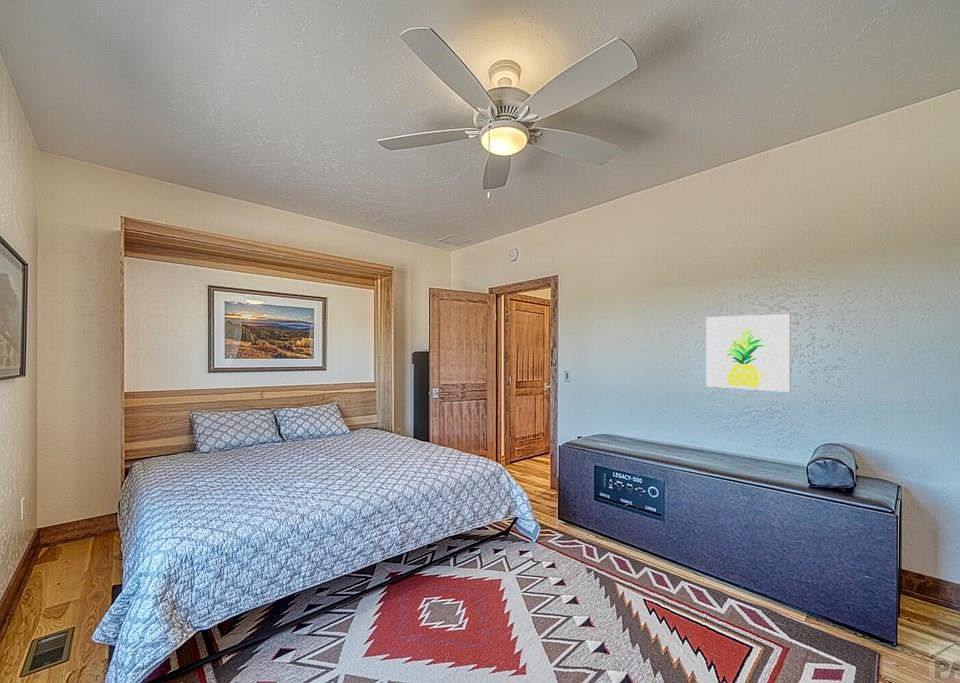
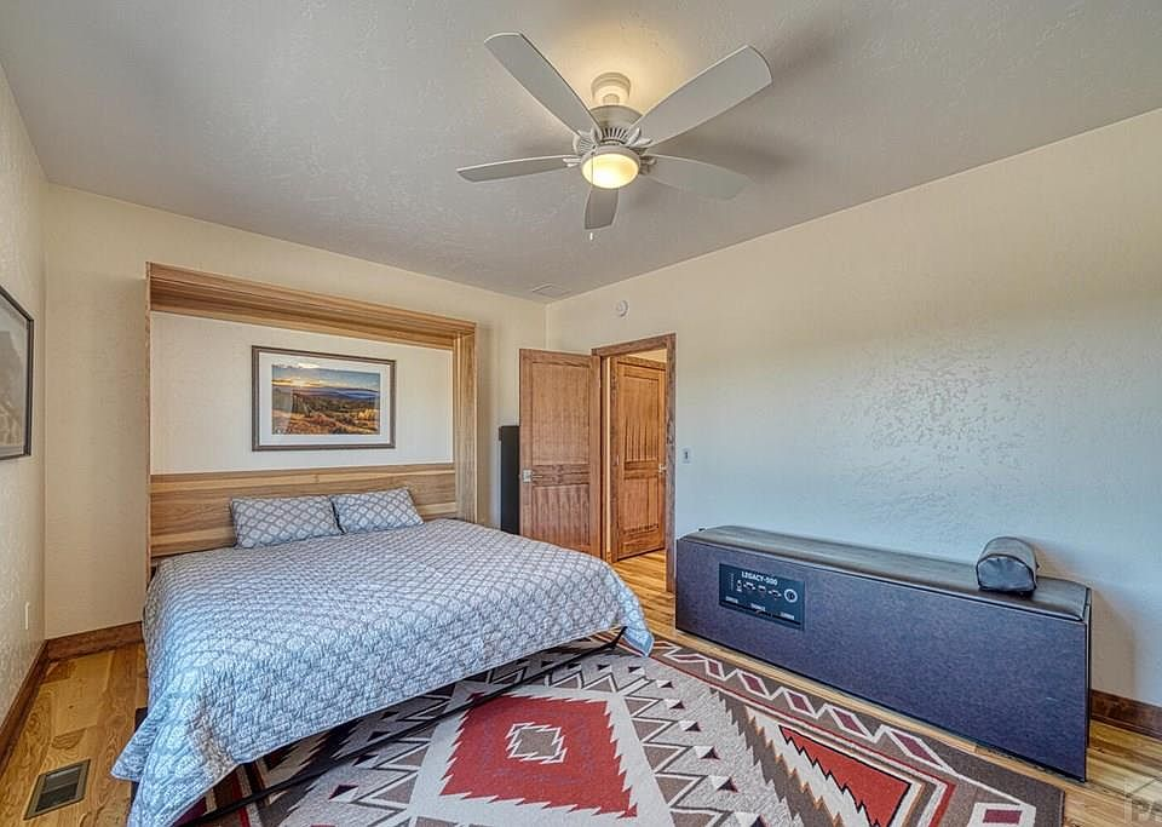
- wall art [705,313,792,393]
